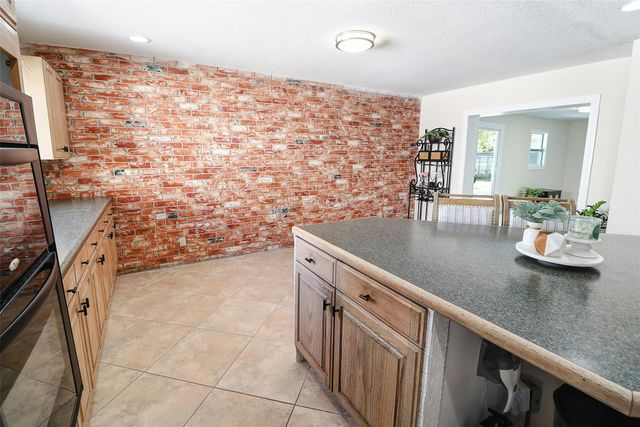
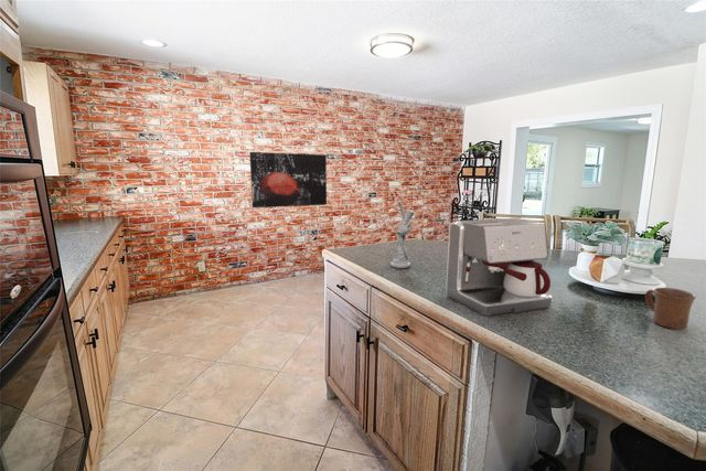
+ mug [644,287,697,330]
+ wall art [249,151,328,208]
+ coffee maker [445,217,553,318]
+ utensil holder [389,200,416,269]
